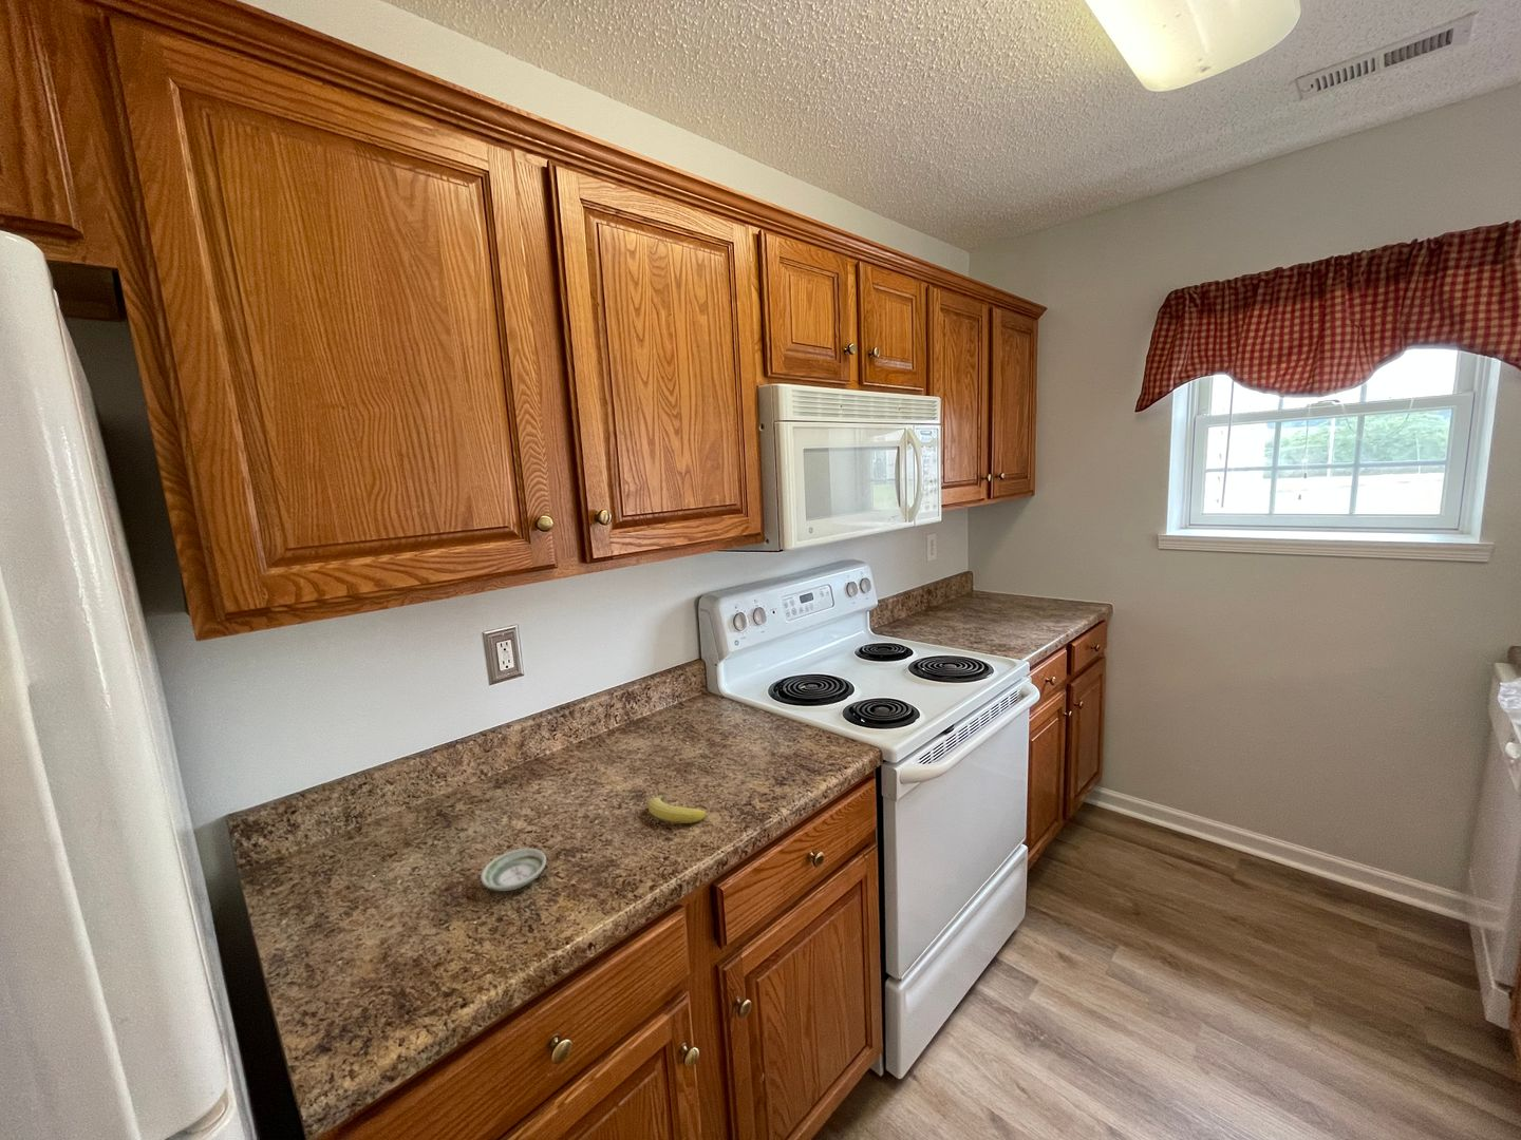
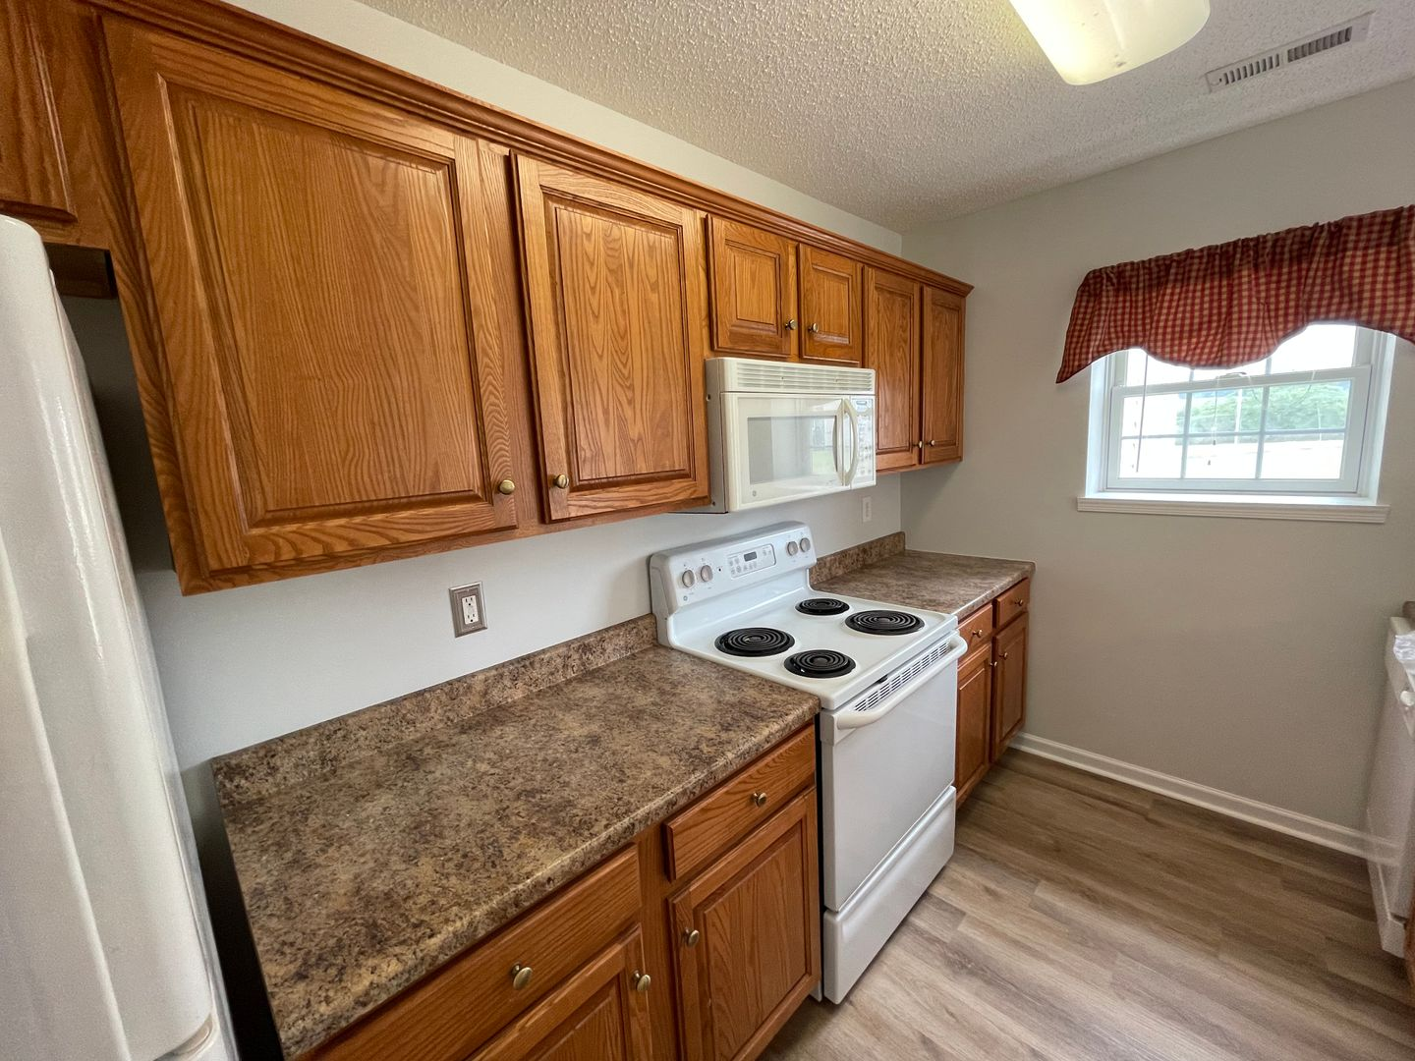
- saucer [479,848,547,892]
- fruit [647,790,708,824]
